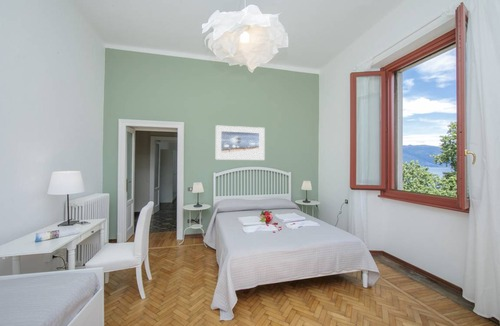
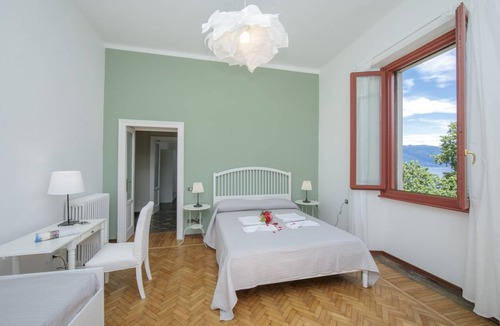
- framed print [215,124,266,161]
